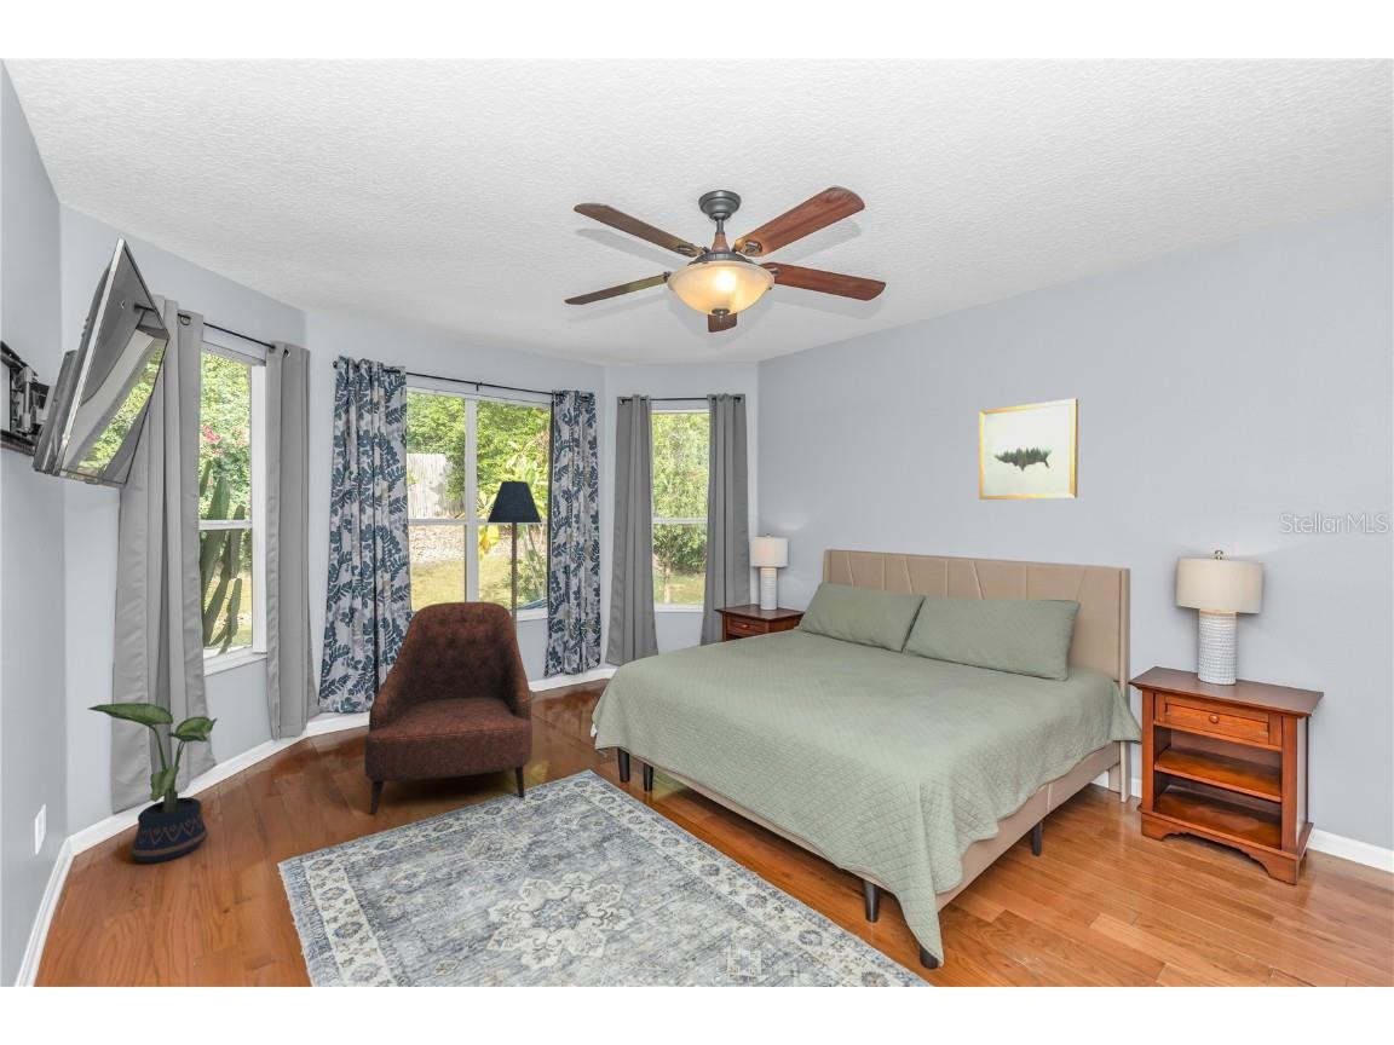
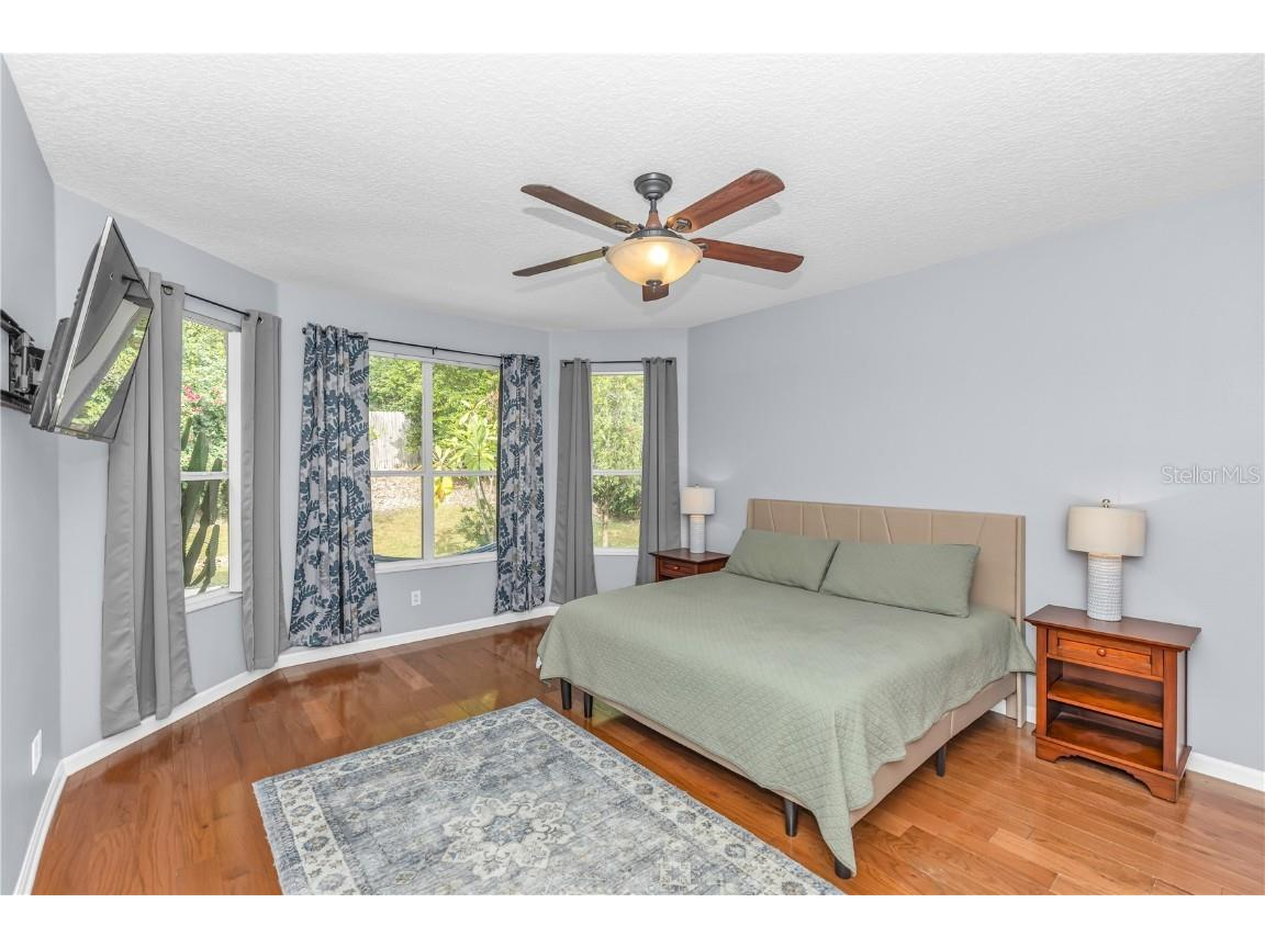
- potted plant [87,702,219,865]
- wall art [978,398,1079,501]
- armchair [363,601,534,816]
- floor lamp [486,480,543,702]
